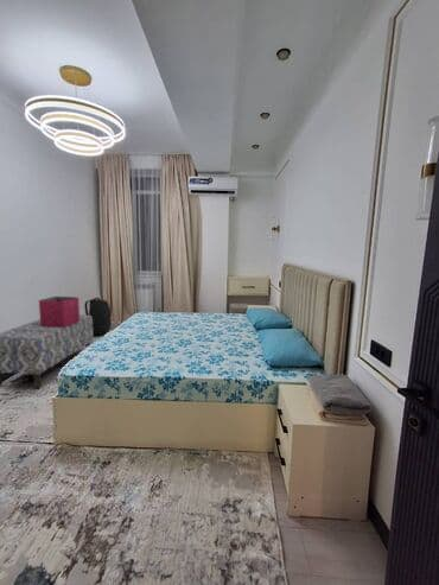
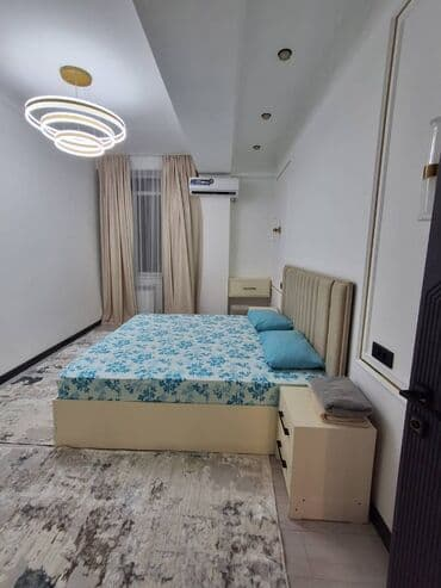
- backpack [83,297,113,337]
- bench [0,314,94,389]
- storage bin [38,295,81,328]
